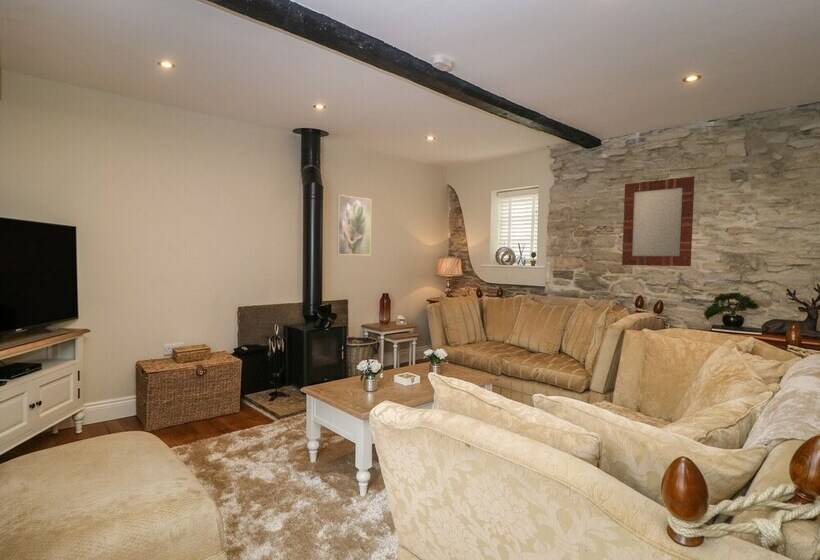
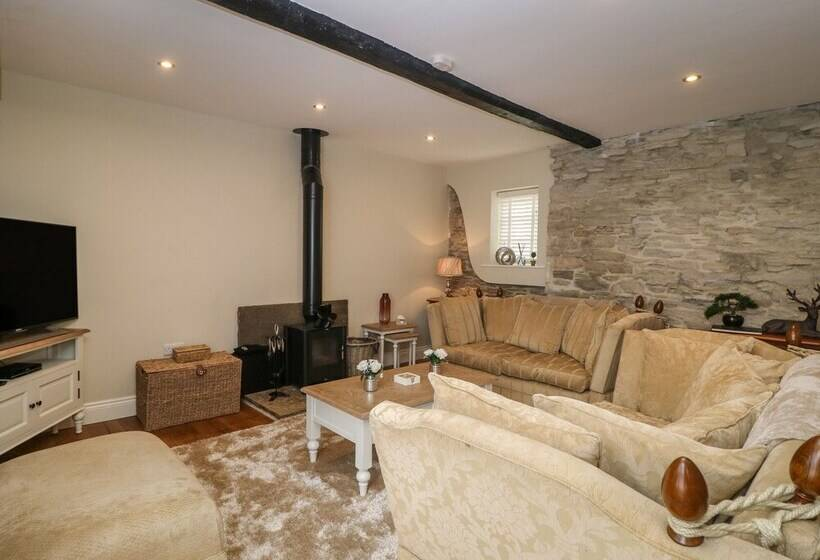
- home mirror [621,175,696,267]
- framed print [336,194,372,256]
